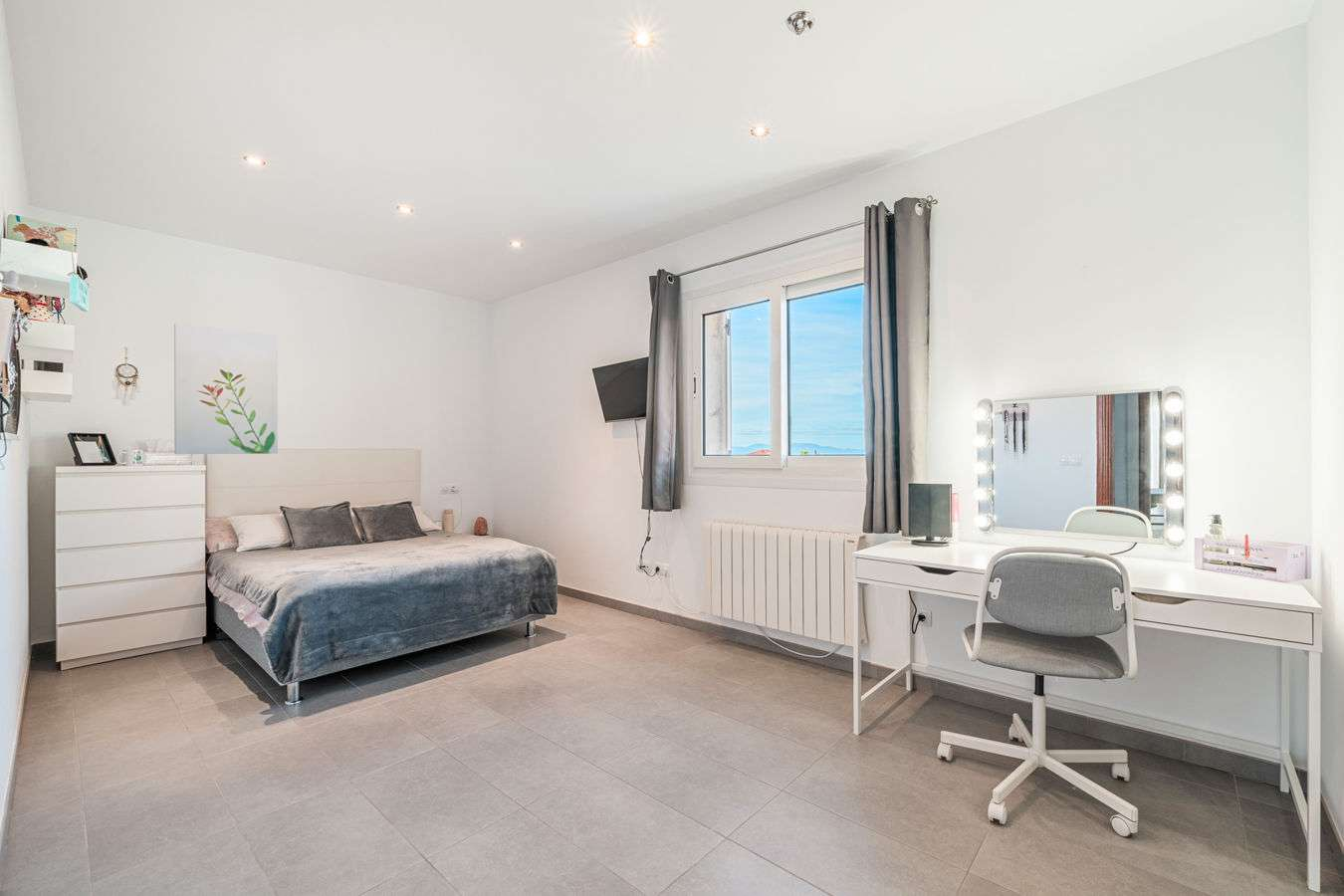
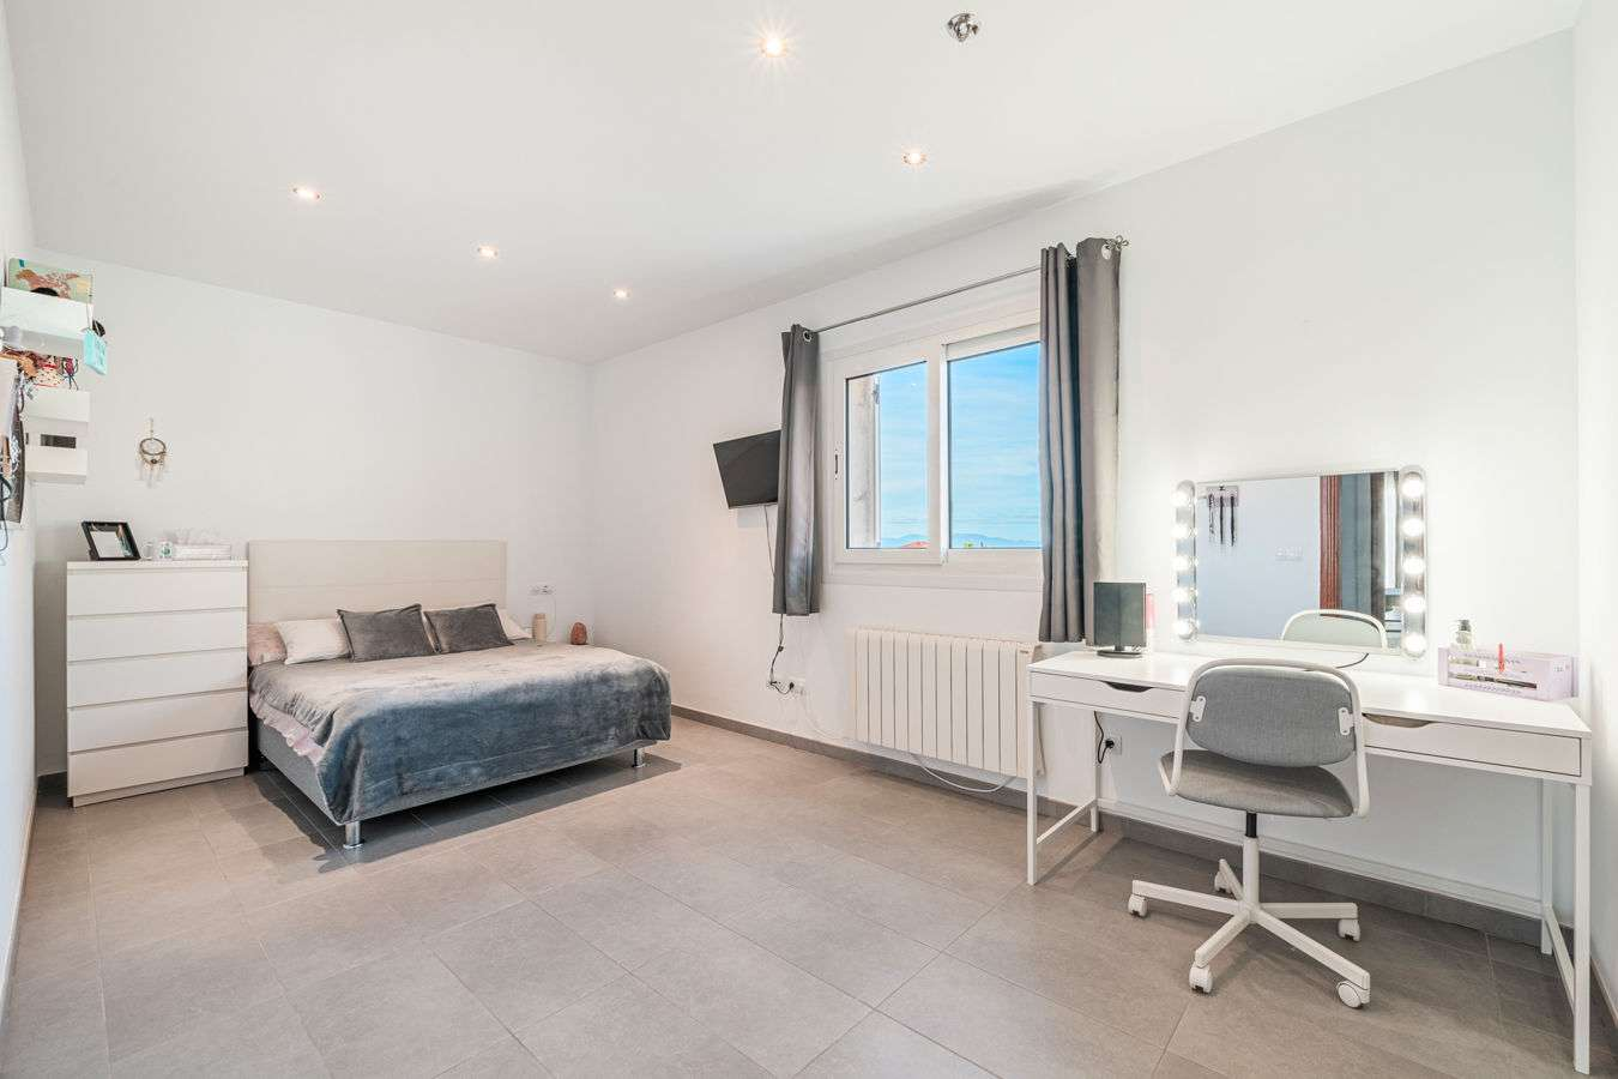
- wall art [173,323,279,455]
